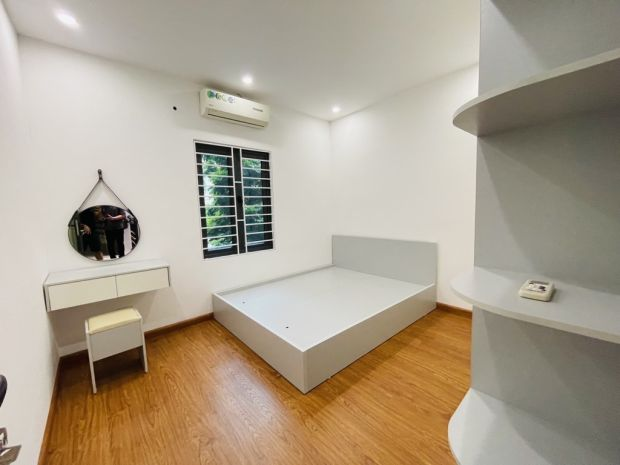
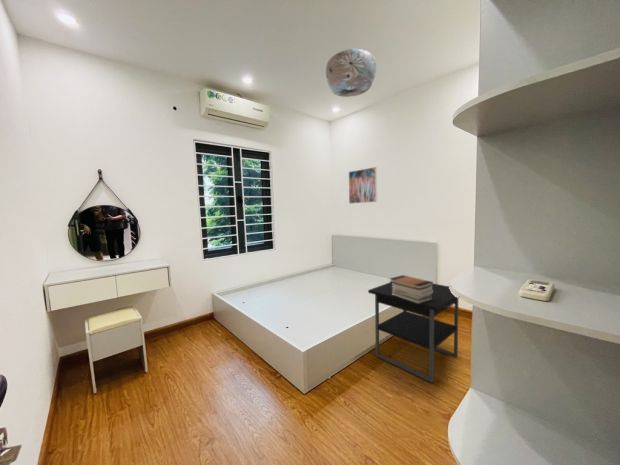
+ ceiling light [325,48,377,98]
+ nightstand [367,282,459,384]
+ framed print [348,166,378,205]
+ book stack [388,274,434,304]
